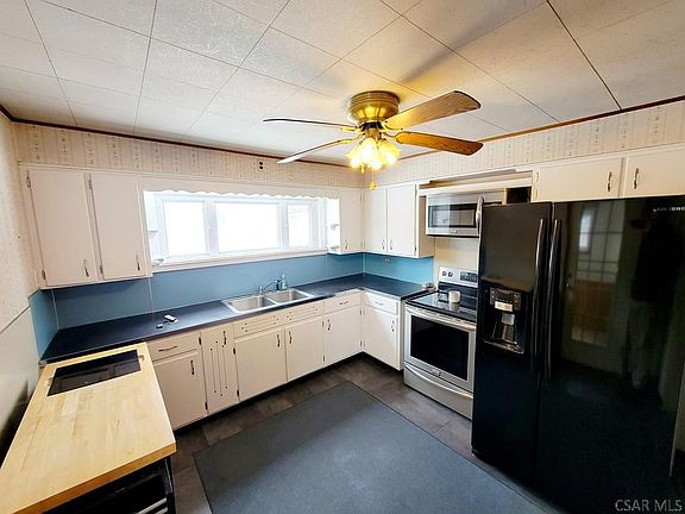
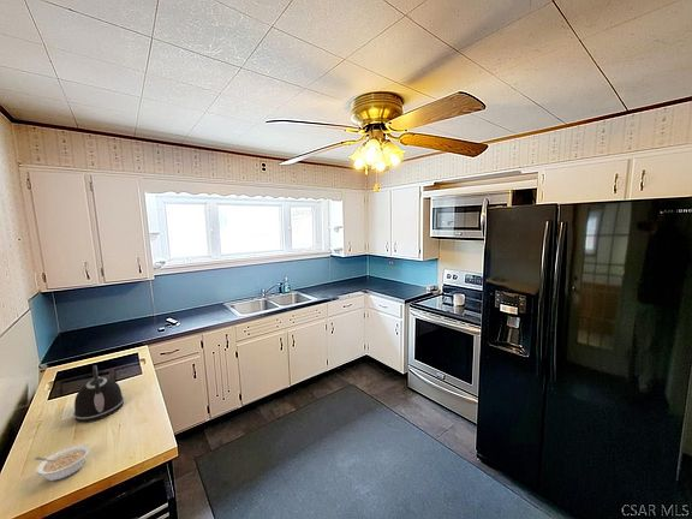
+ kettle [72,364,125,423]
+ legume [34,443,91,482]
